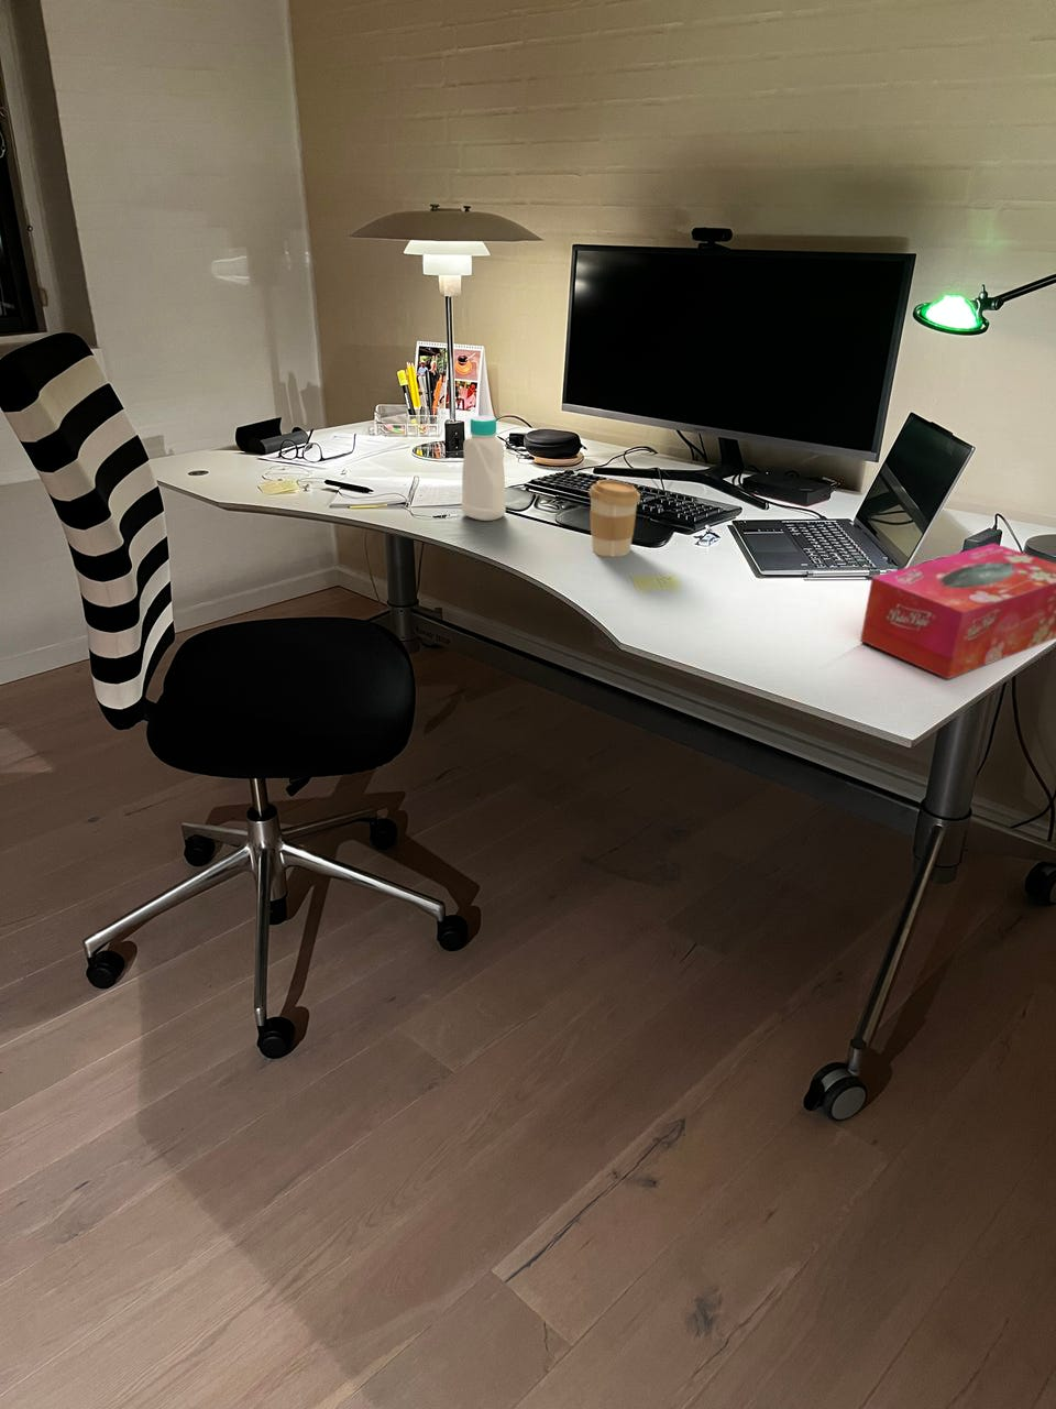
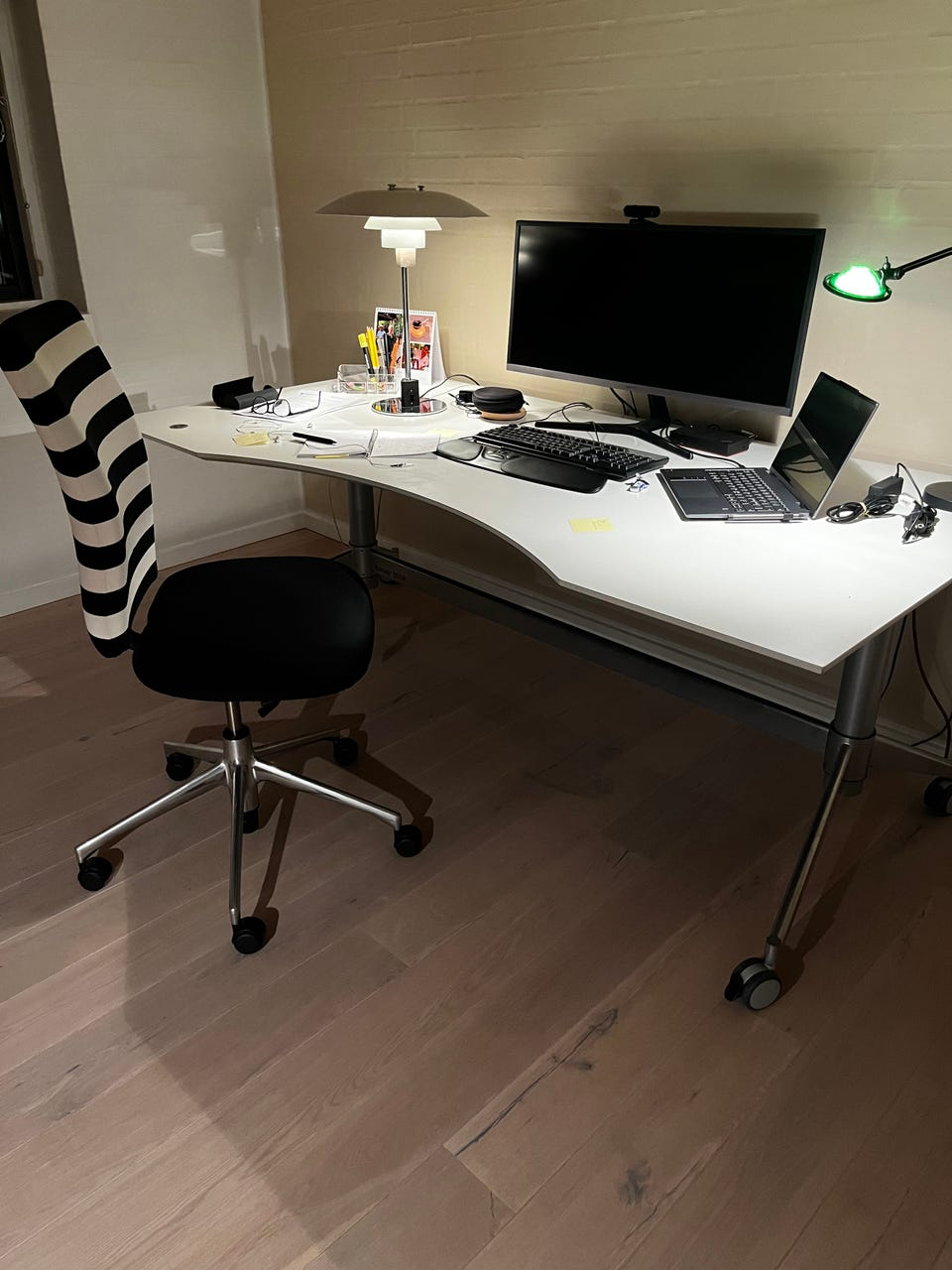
- tissue box [859,543,1056,680]
- coffee cup [588,479,641,557]
- bottle [460,415,507,521]
